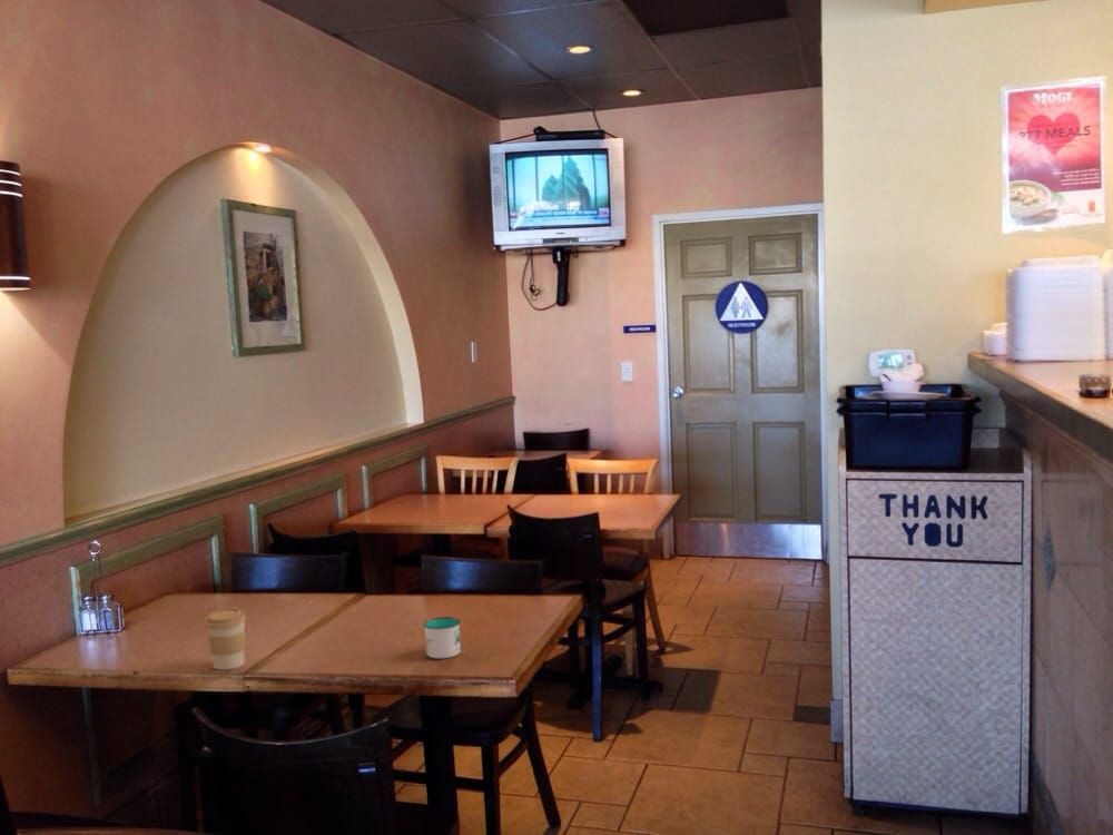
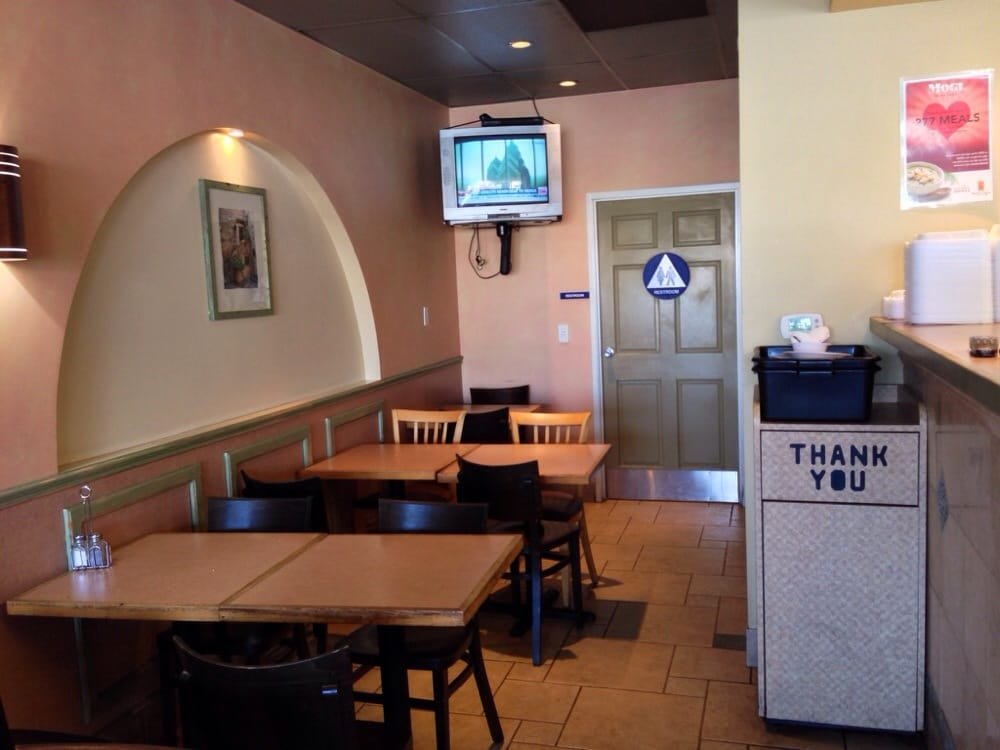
- mug [422,616,462,660]
- coffee cup [204,607,247,671]
